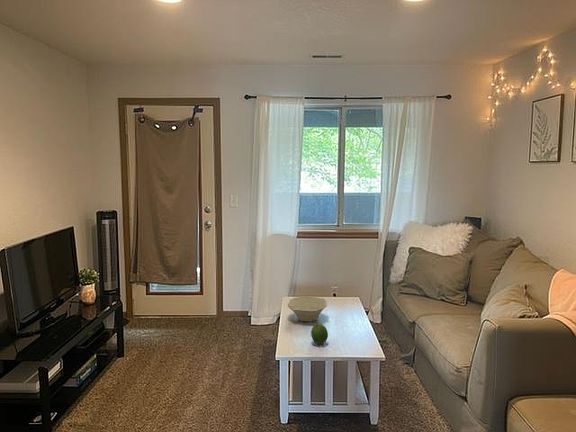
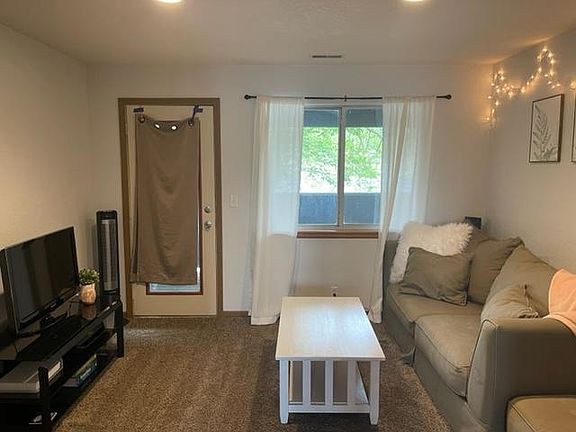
- bowl [287,295,328,322]
- fruit [310,322,329,345]
